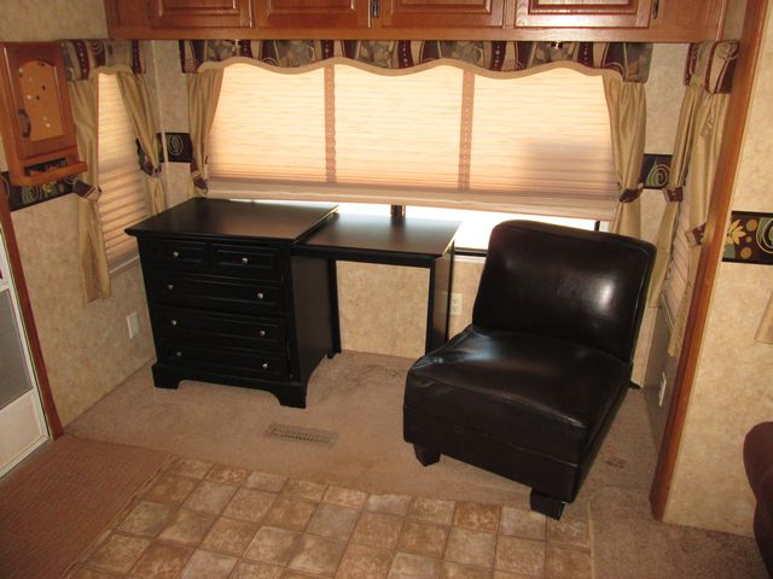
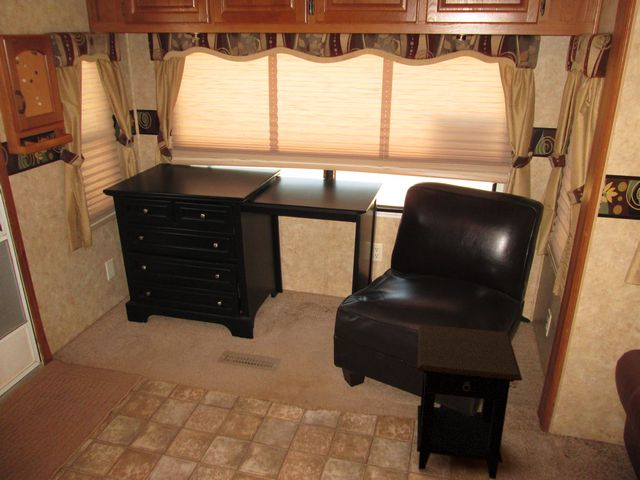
+ side table [416,324,523,480]
